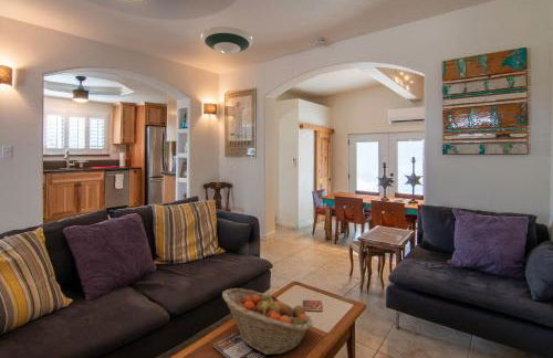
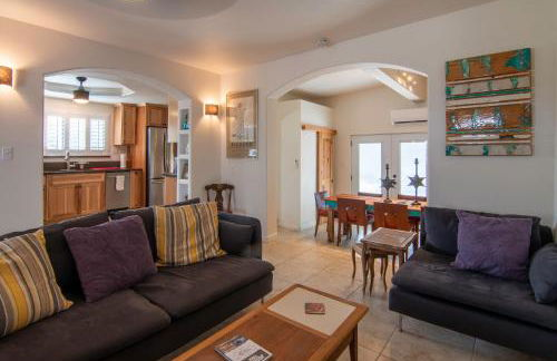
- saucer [200,25,254,55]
- fruit basket [221,287,313,356]
